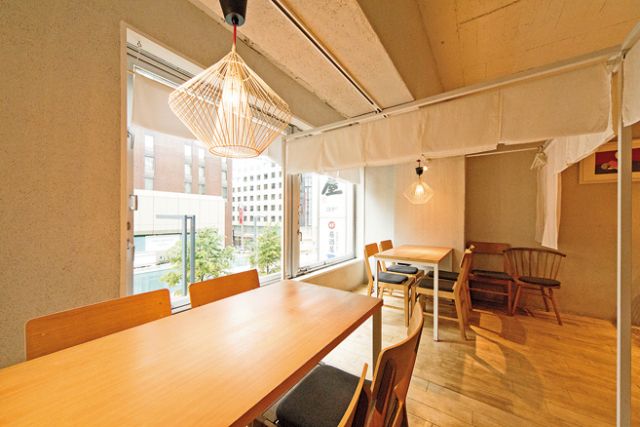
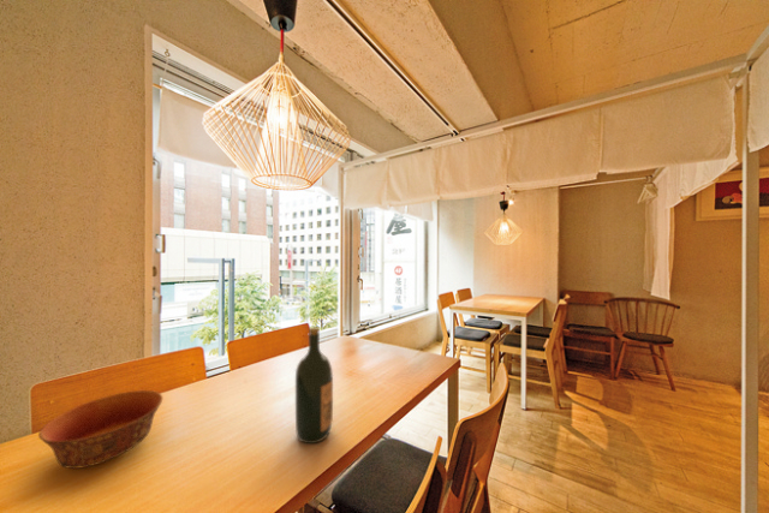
+ bowl [37,389,163,470]
+ wine bottle [294,327,334,445]
